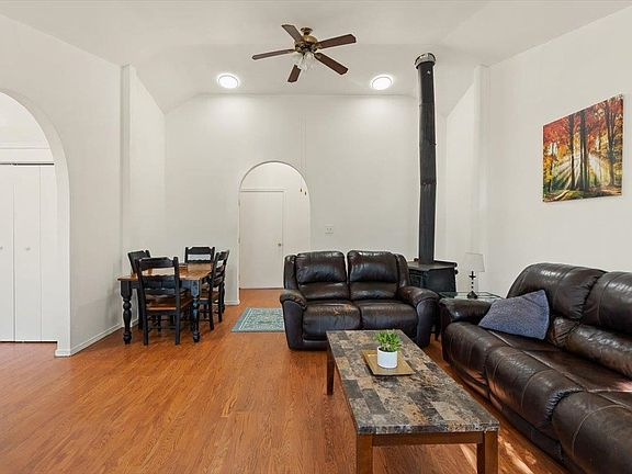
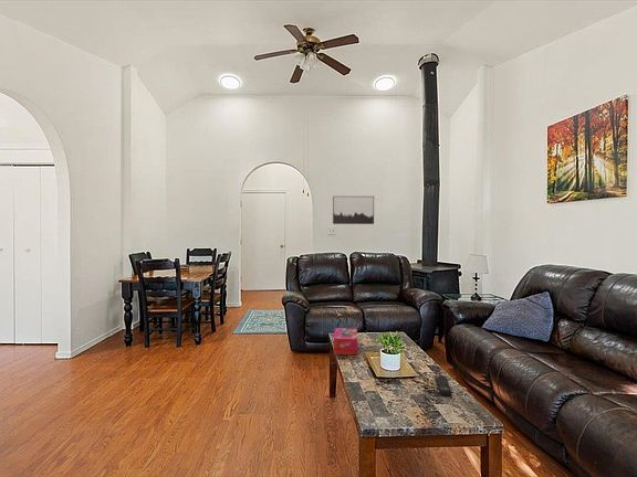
+ remote control [434,374,453,398]
+ wall art [332,195,375,225]
+ tissue box [333,327,358,356]
